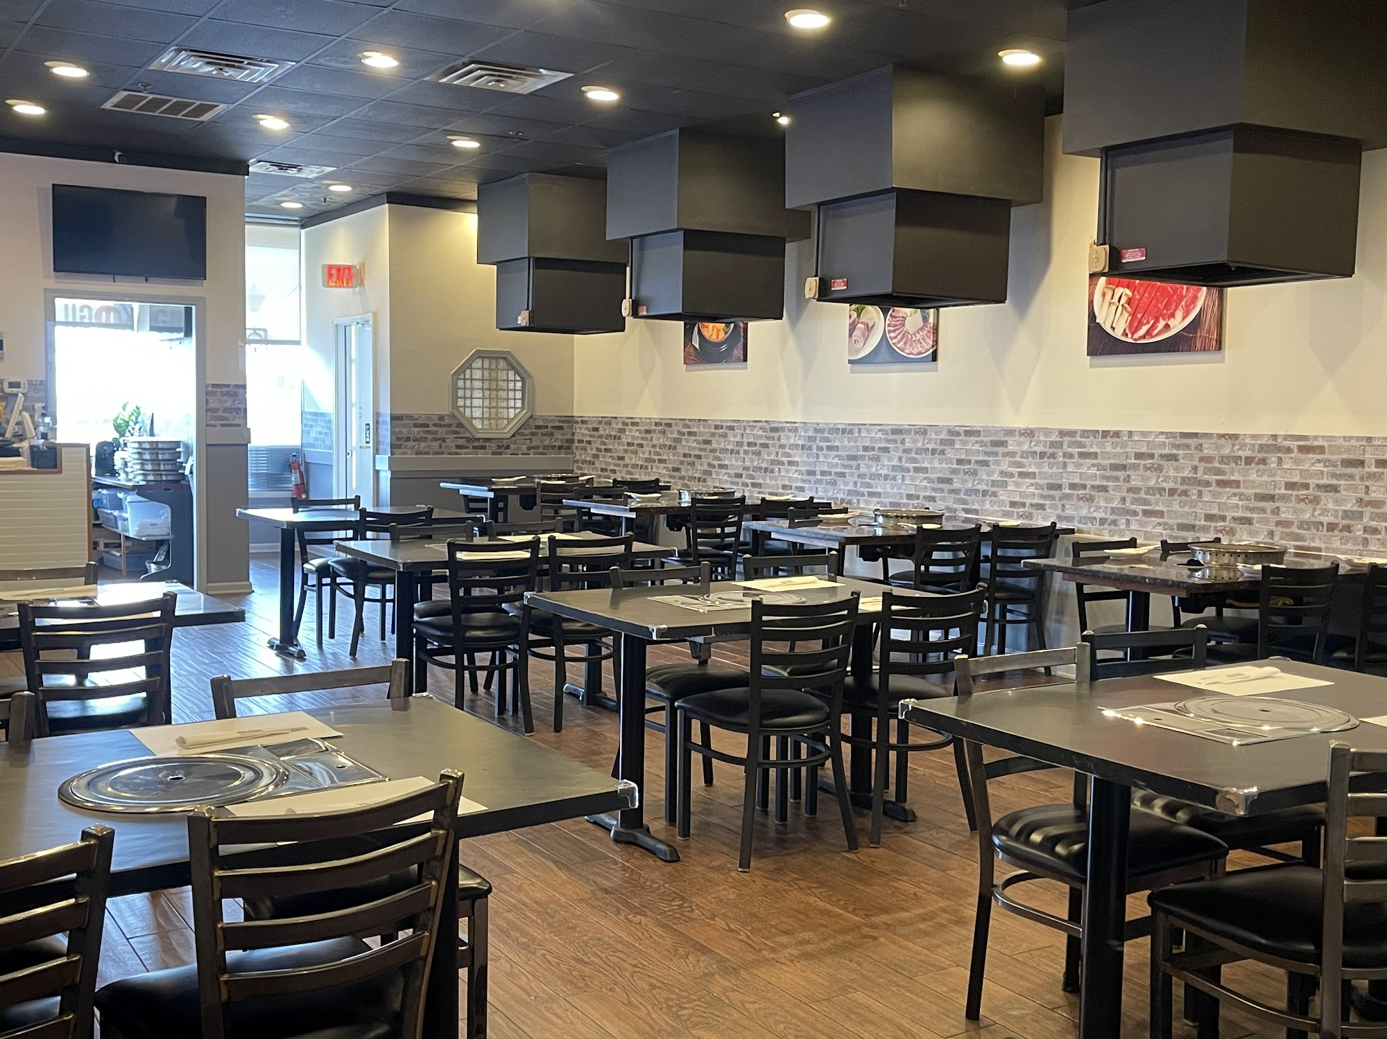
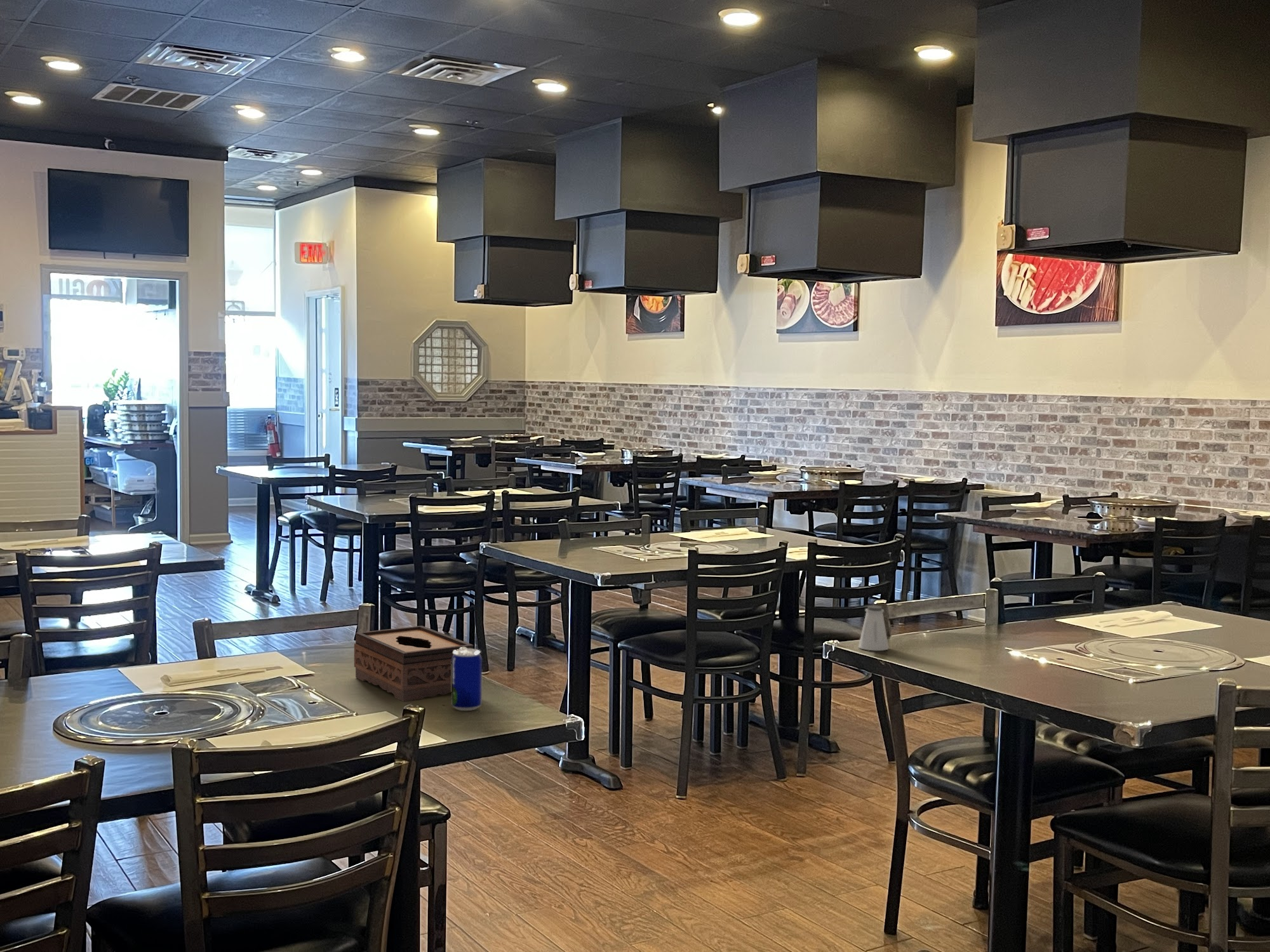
+ tissue box [354,625,474,703]
+ saltshaker [858,605,889,651]
+ beer can [450,647,483,711]
